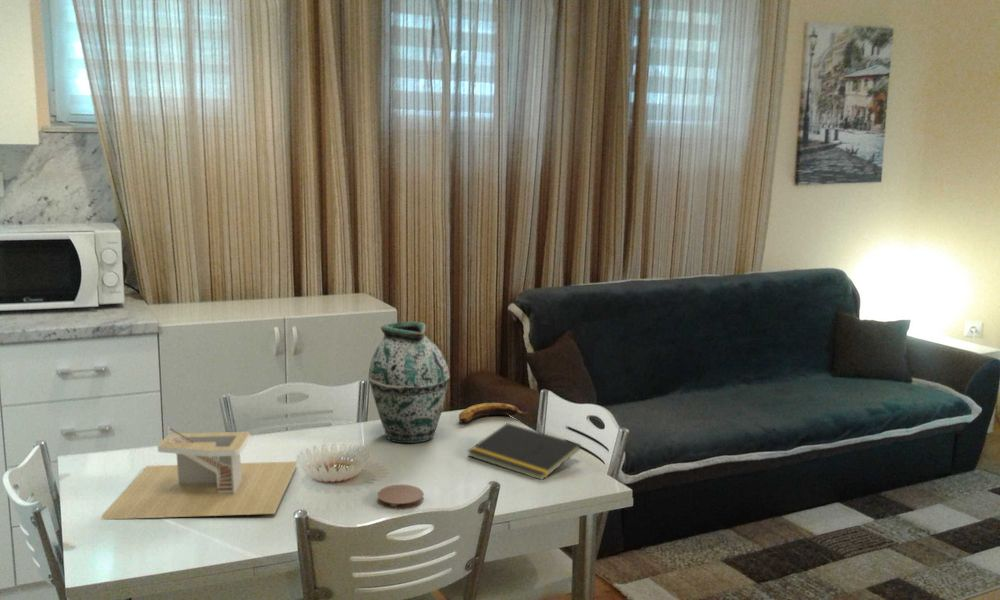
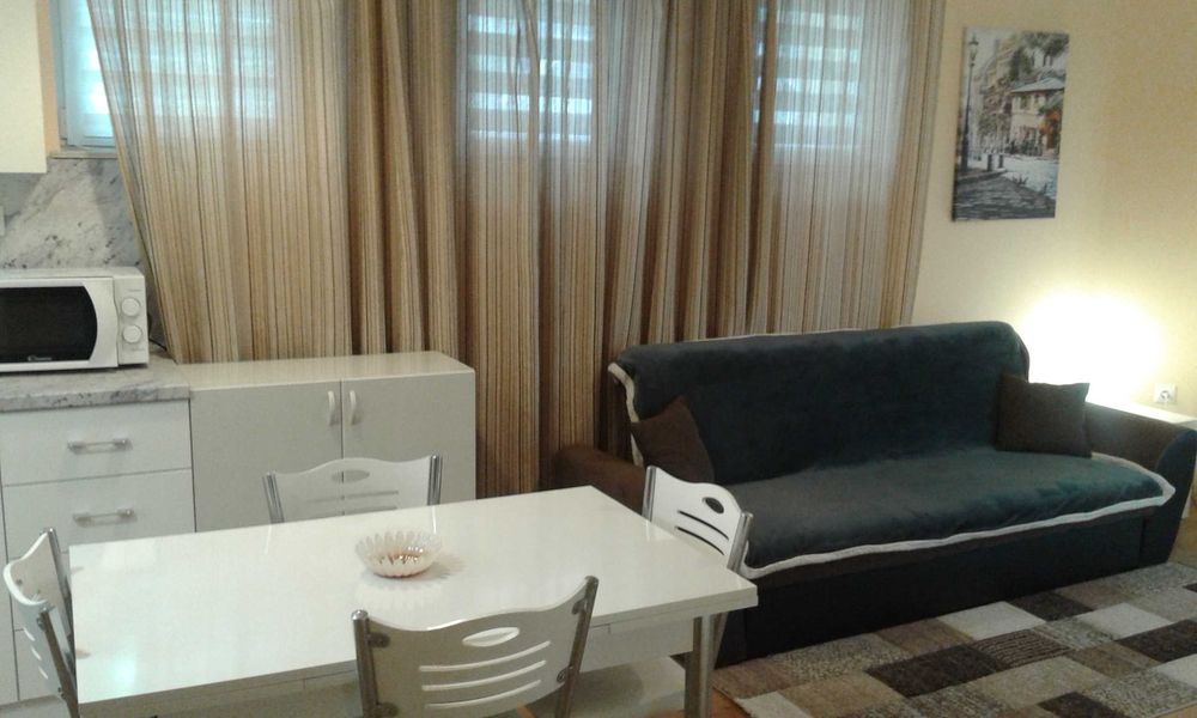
- vase [367,321,451,444]
- notepad [466,422,582,481]
- architectural model [100,426,299,520]
- banana [458,402,530,424]
- coaster [376,484,424,511]
